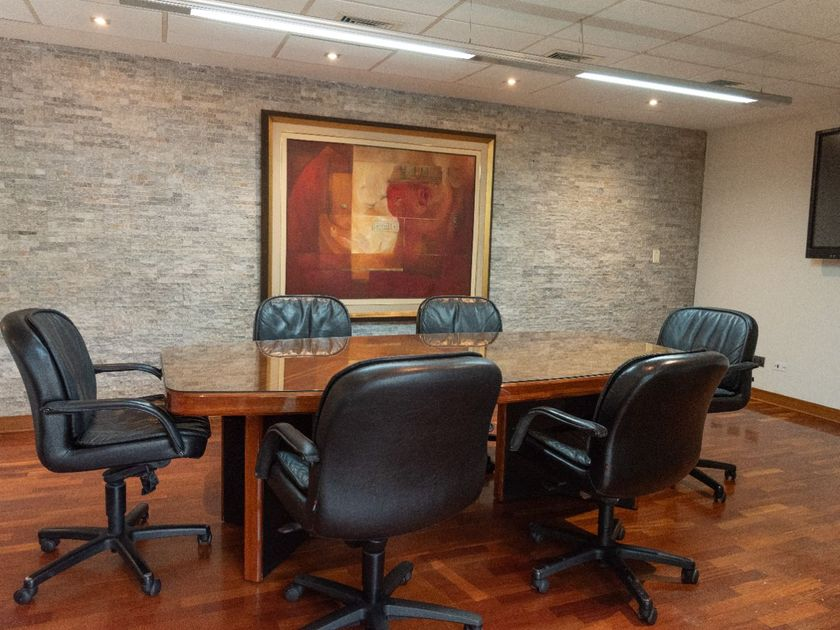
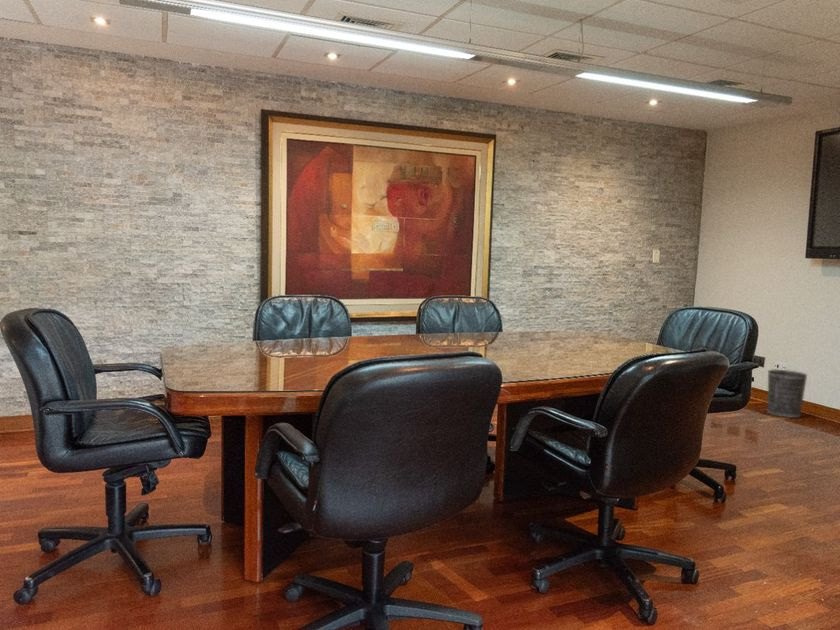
+ wastebasket [766,369,808,419]
